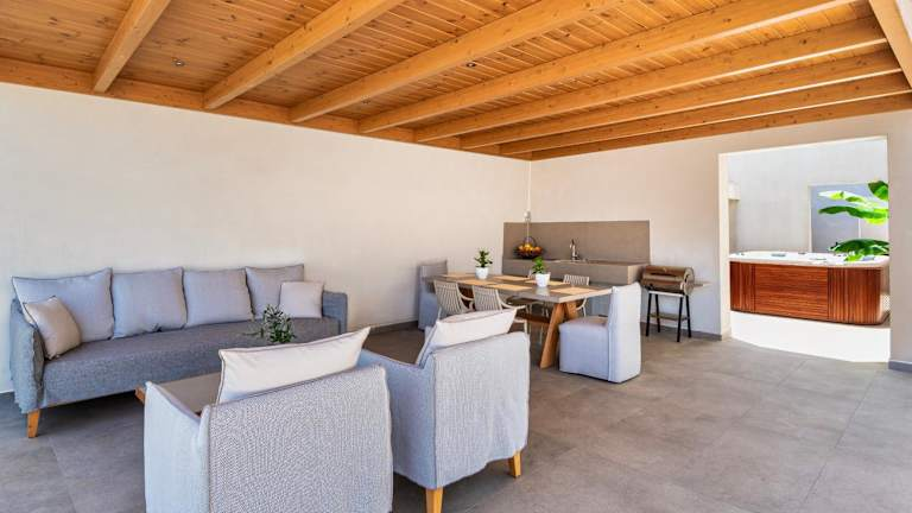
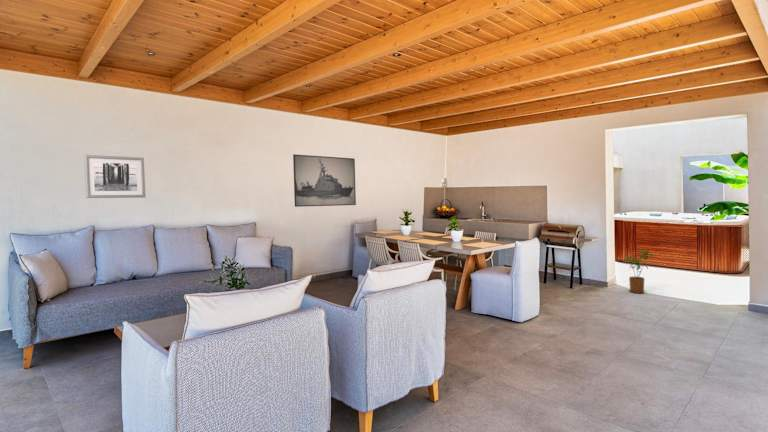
+ house plant [625,249,654,294]
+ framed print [292,153,357,208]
+ wall art [83,154,146,199]
